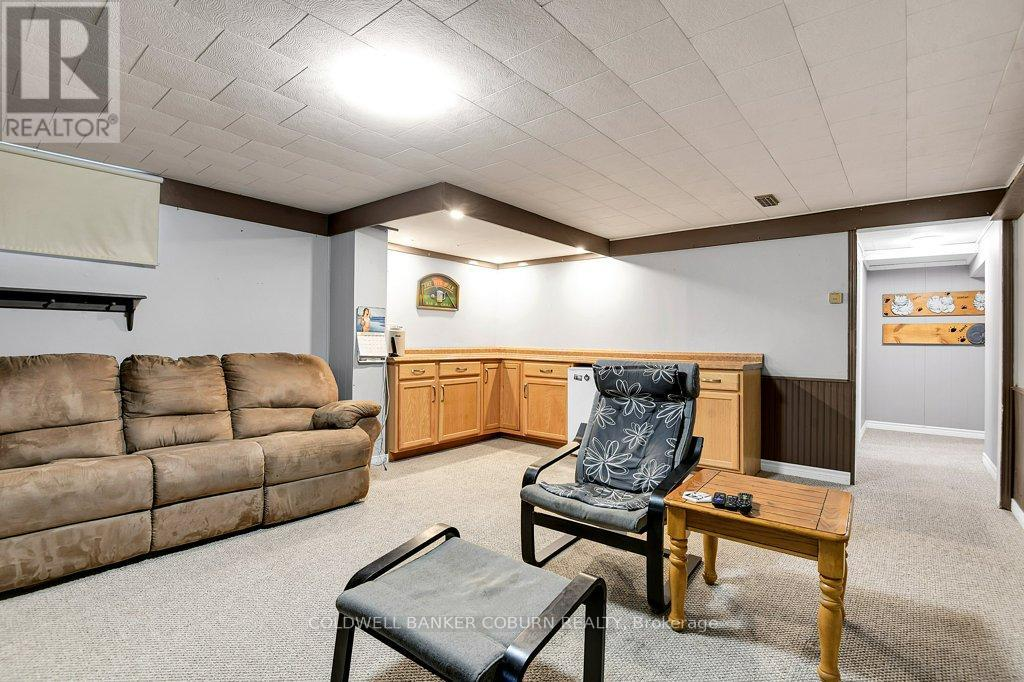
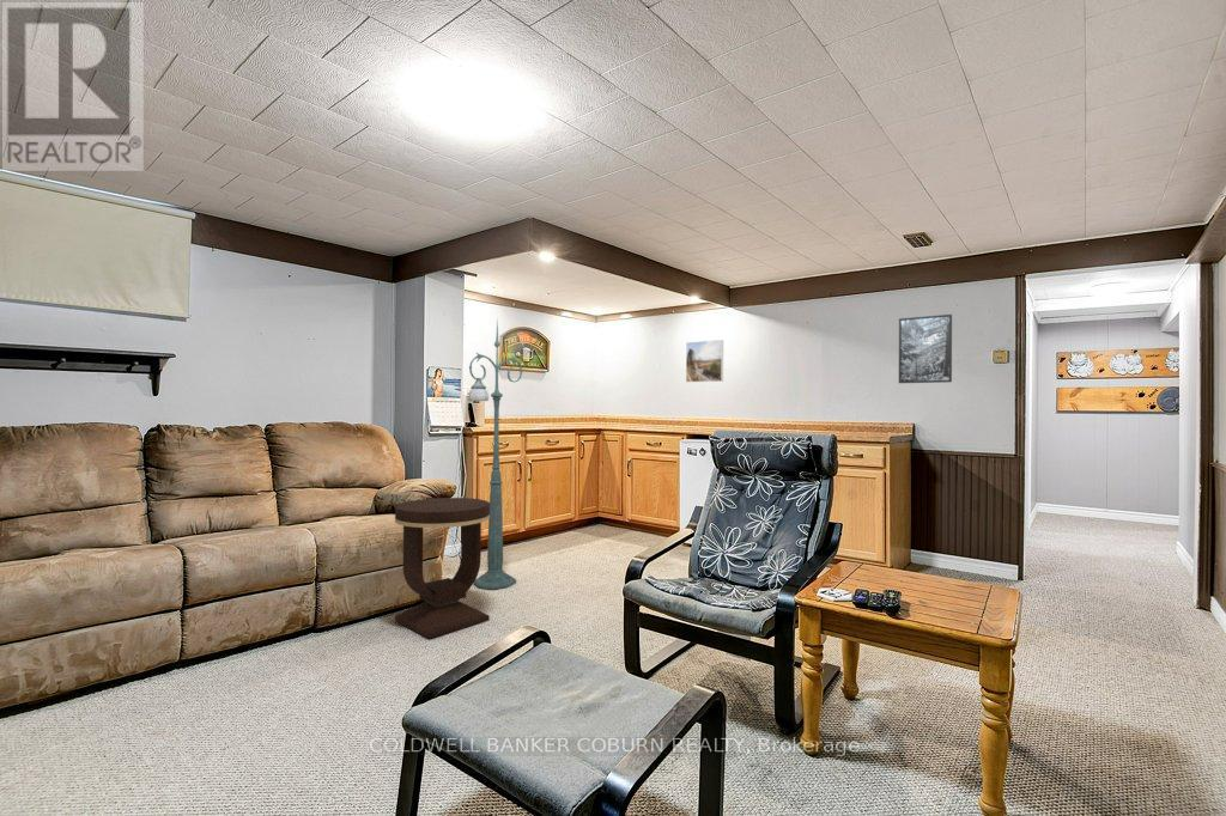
+ side table [394,497,491,640]
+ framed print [685,339,724,384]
+ floor lamp [467,316,523,591]
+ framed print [898,313,953,384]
